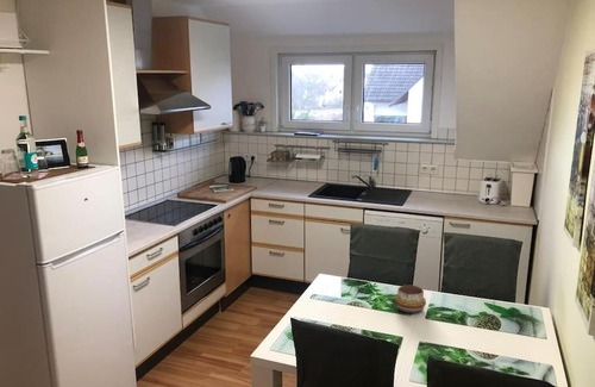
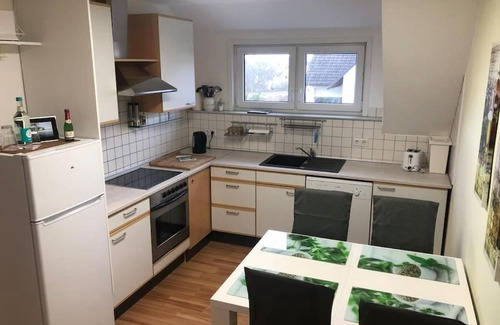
- decorative bowl [394,283,427,314]
